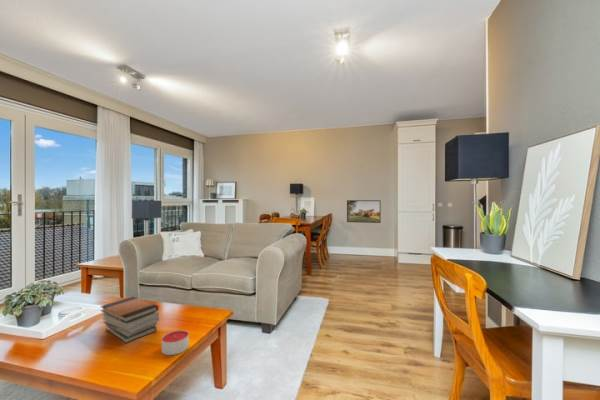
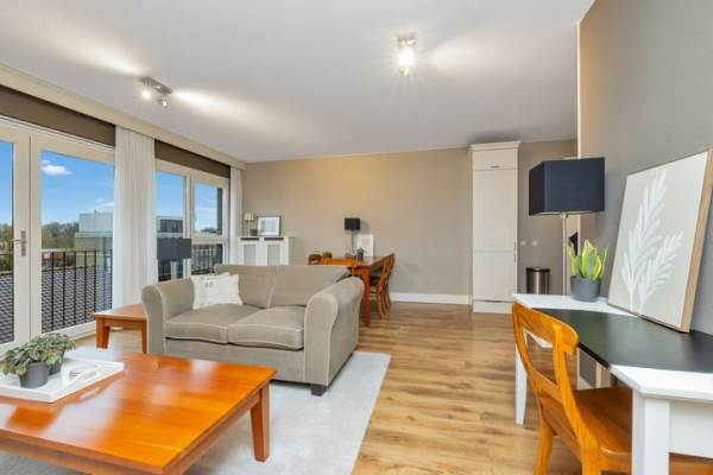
- book stack [99,296,160,344]
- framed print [346,199,382,224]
- candle [161,329,190,356]
